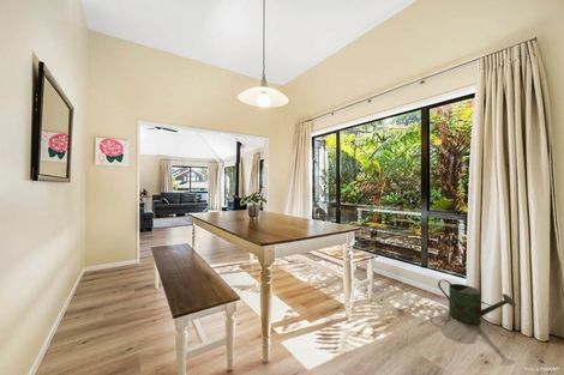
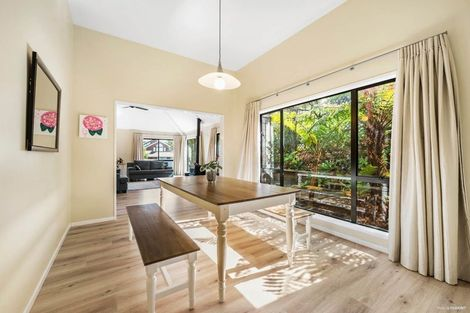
- watering can [437,279,517,325]
